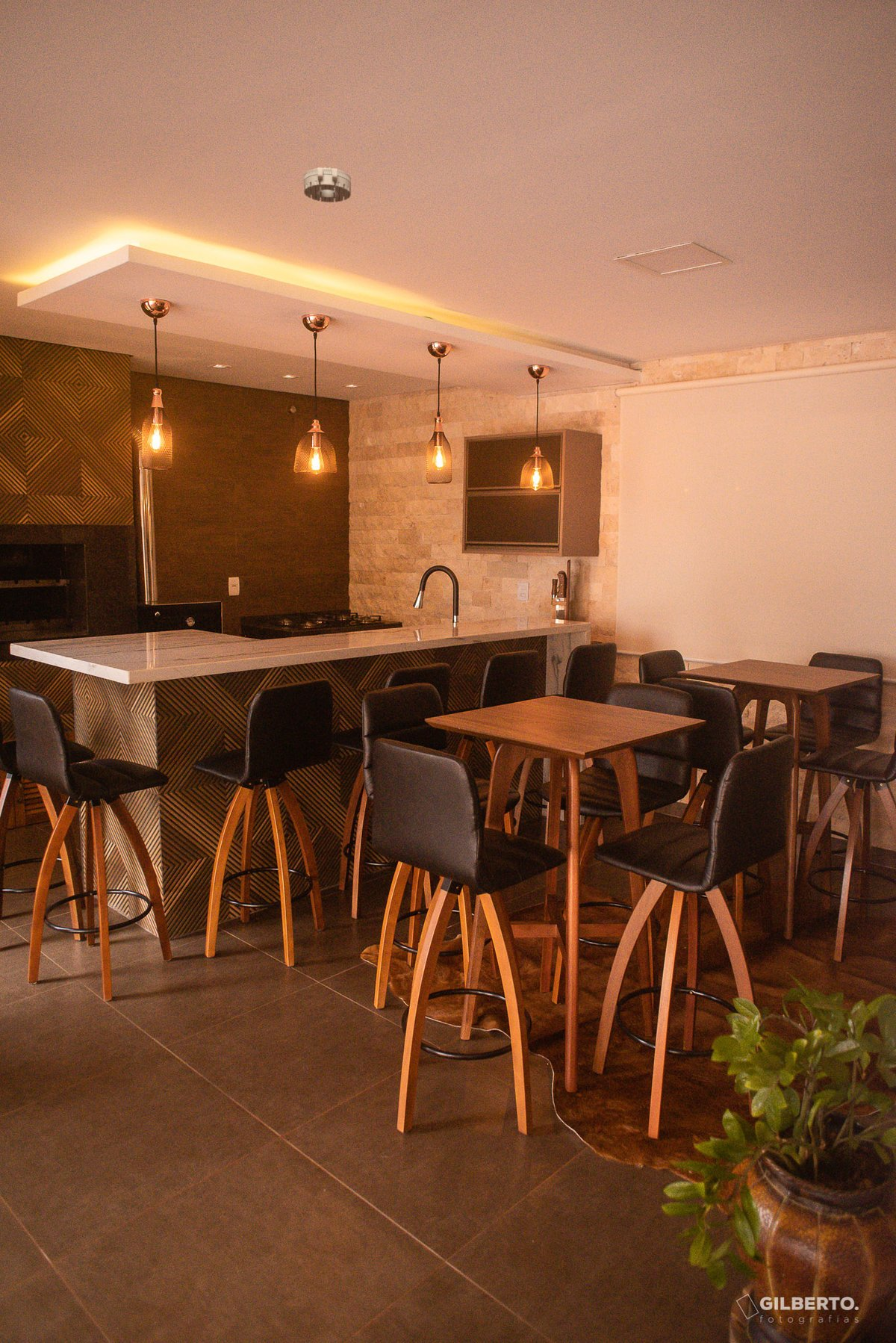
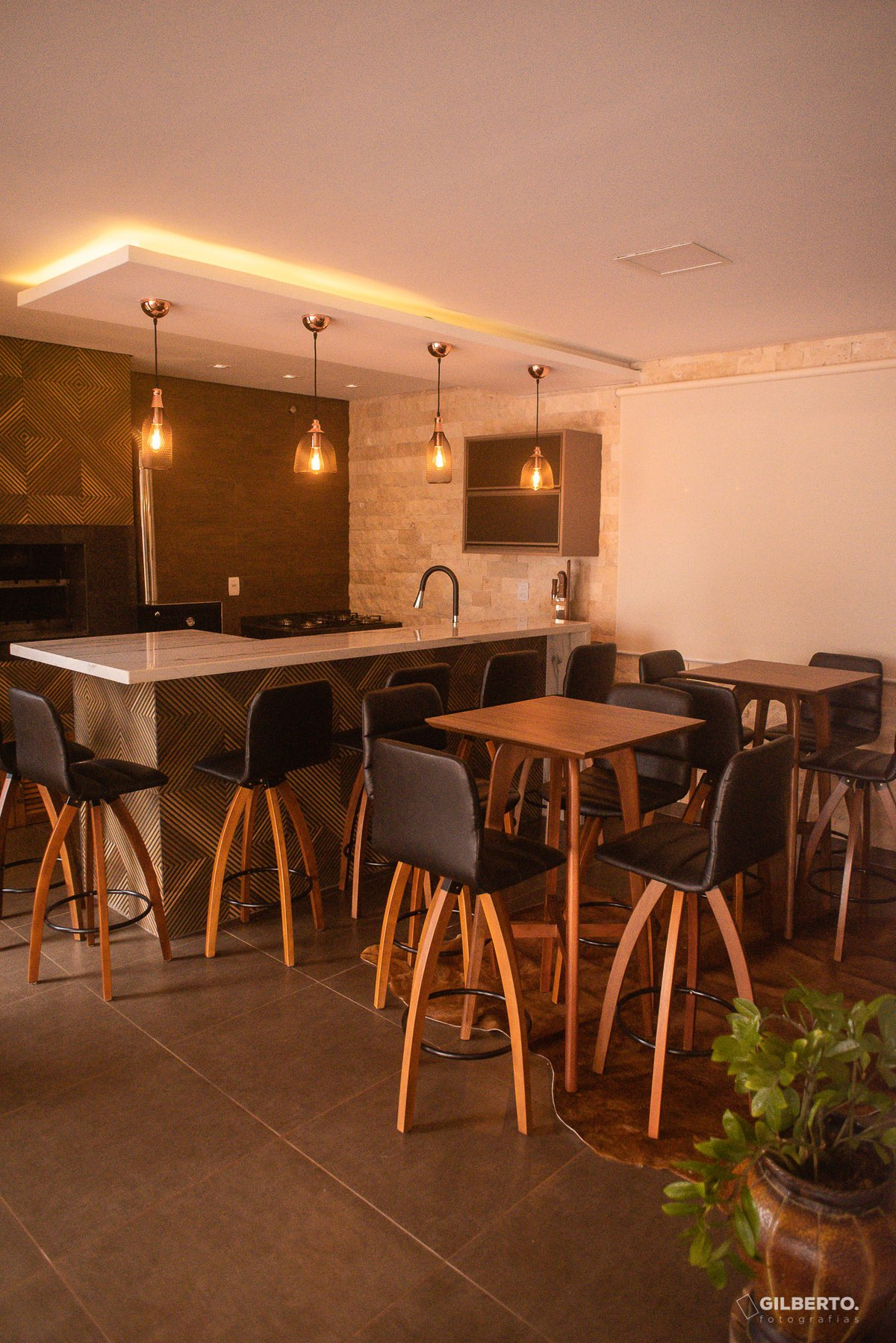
- smoke detector [303,167,352,203]
